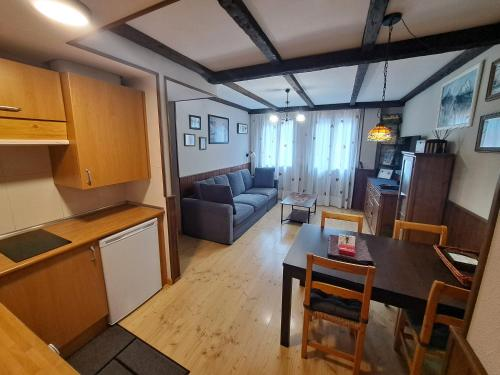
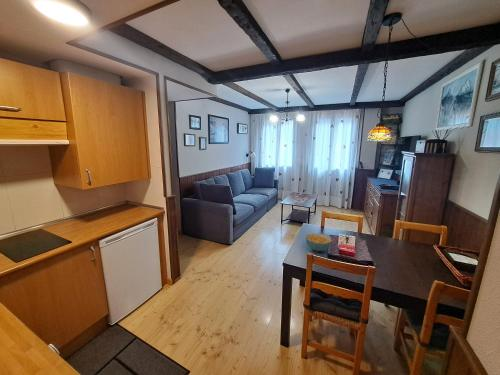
+ cereal bowl [305,232,333,252]
